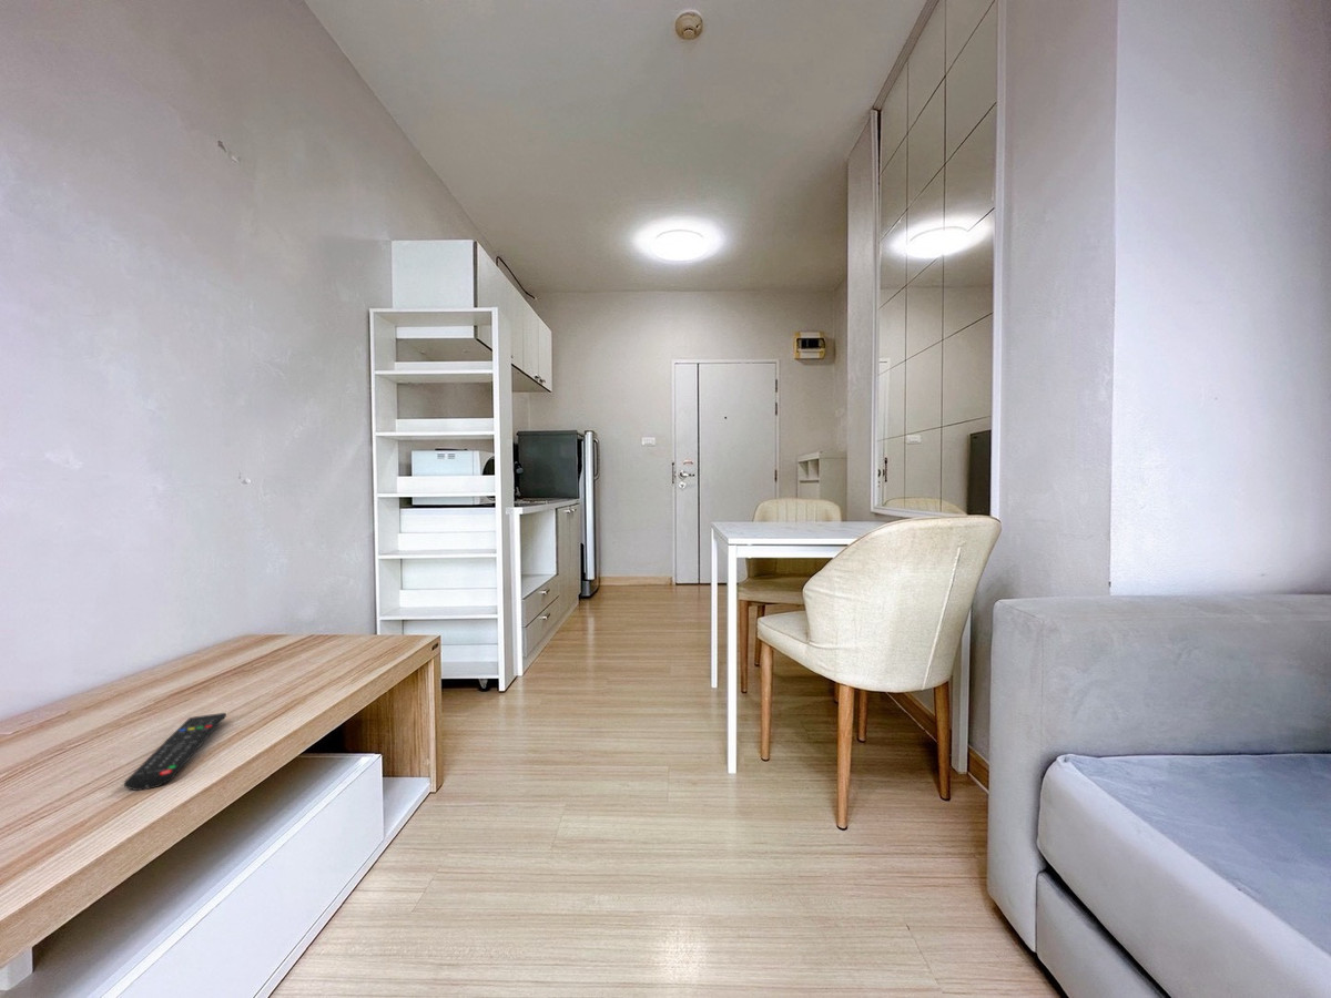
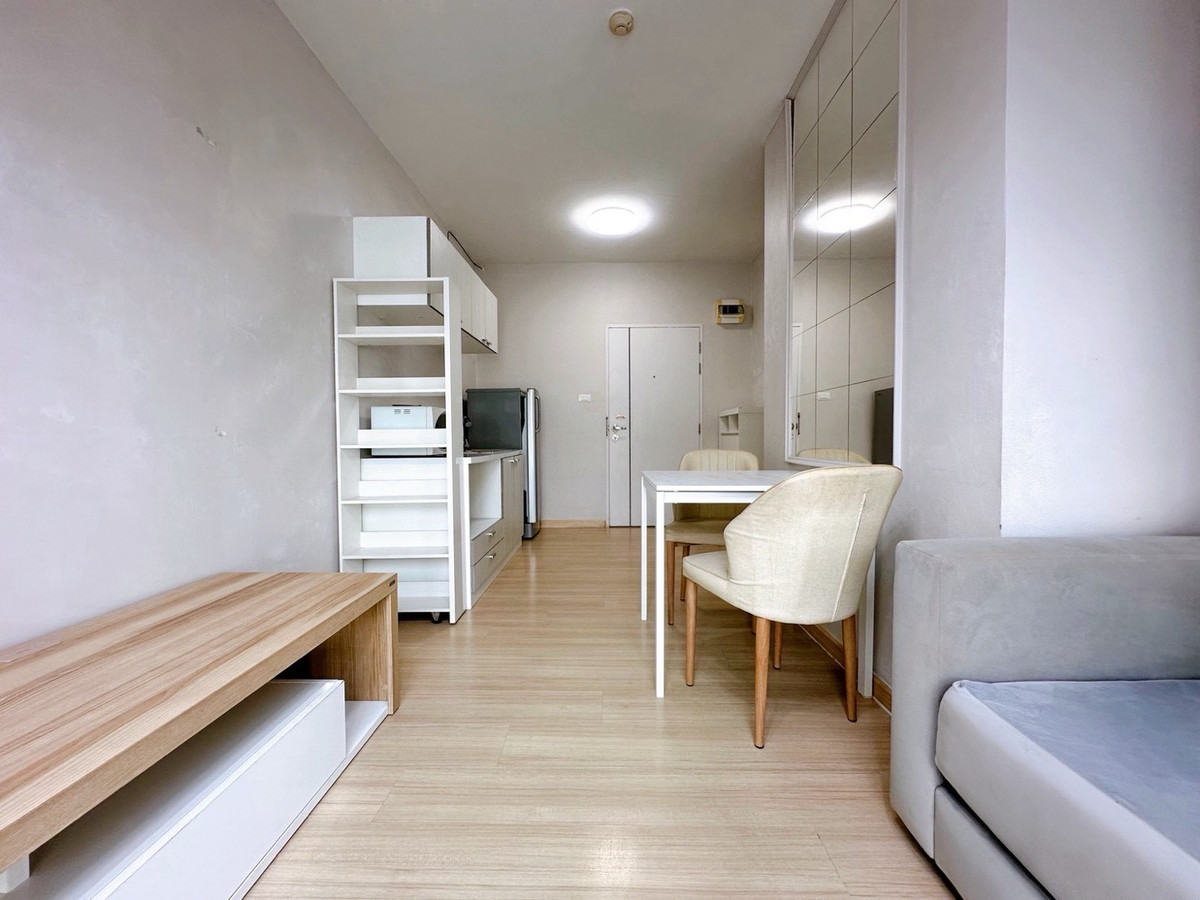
- remote control [123,712,227,792]
